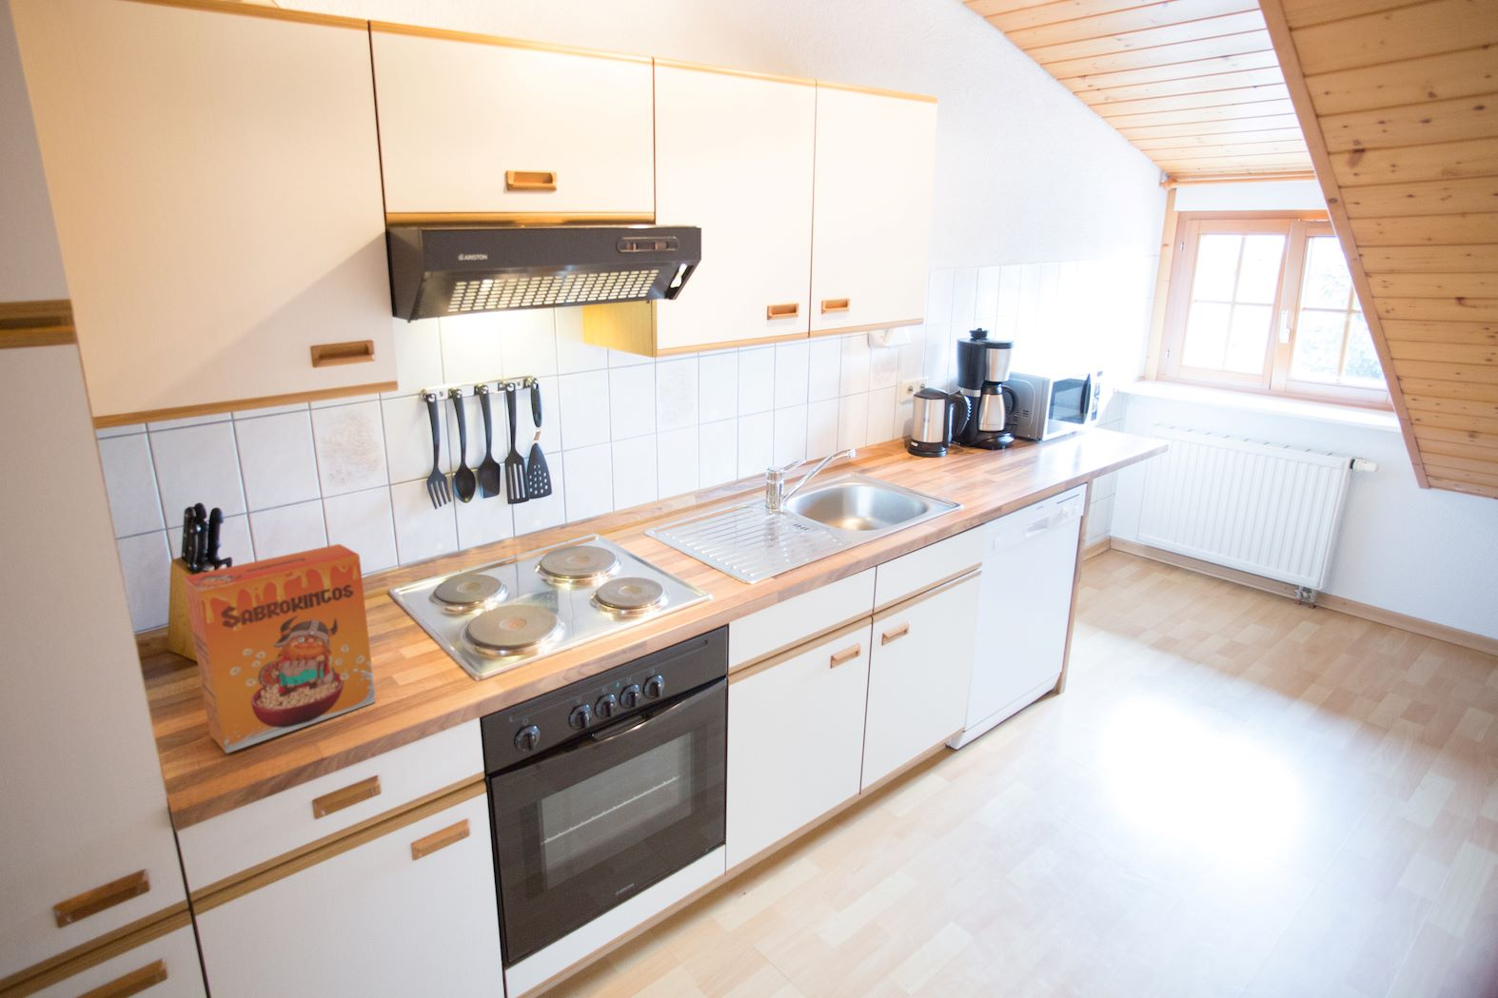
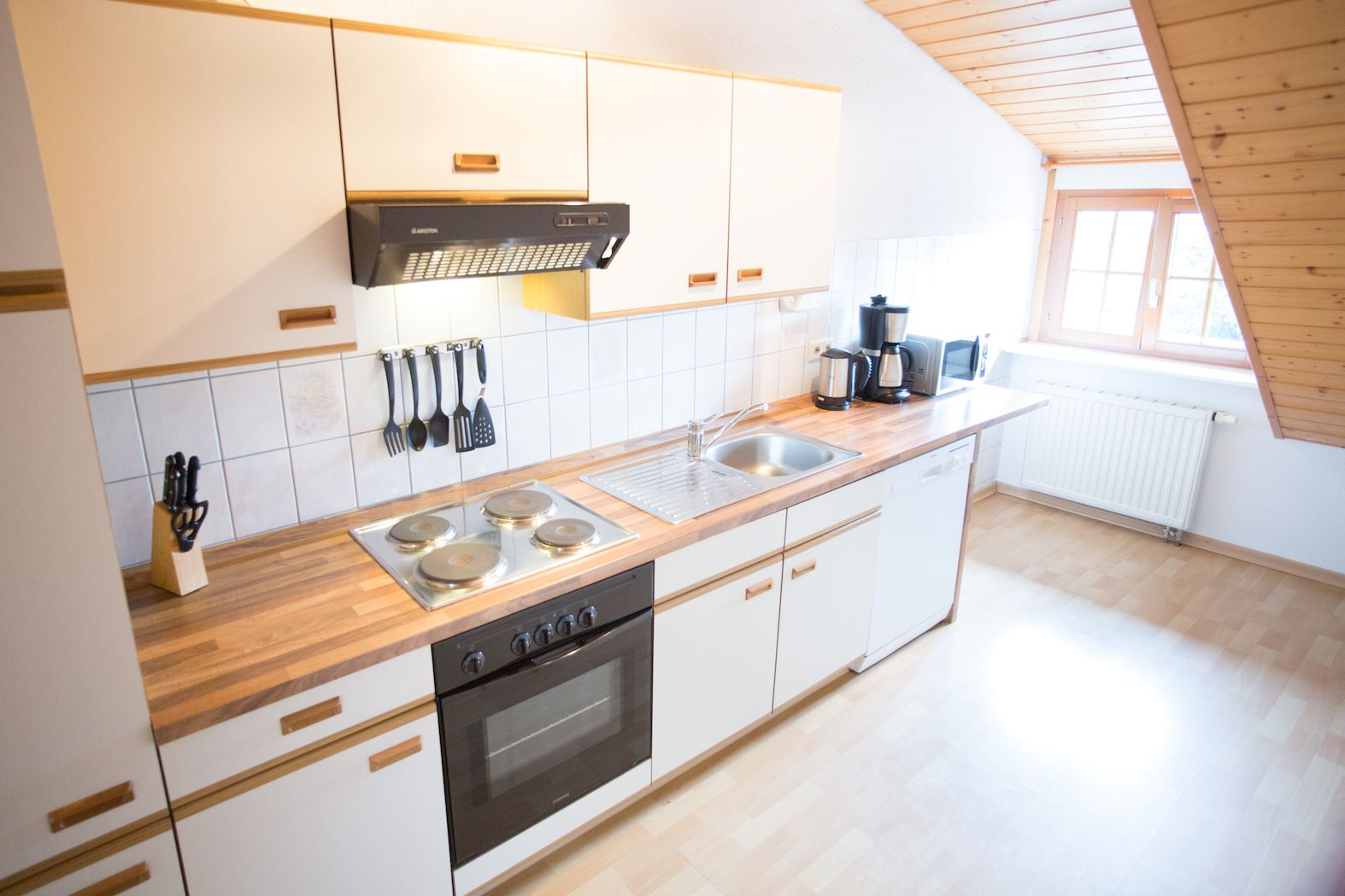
- cereal box [183,544,376,754]
